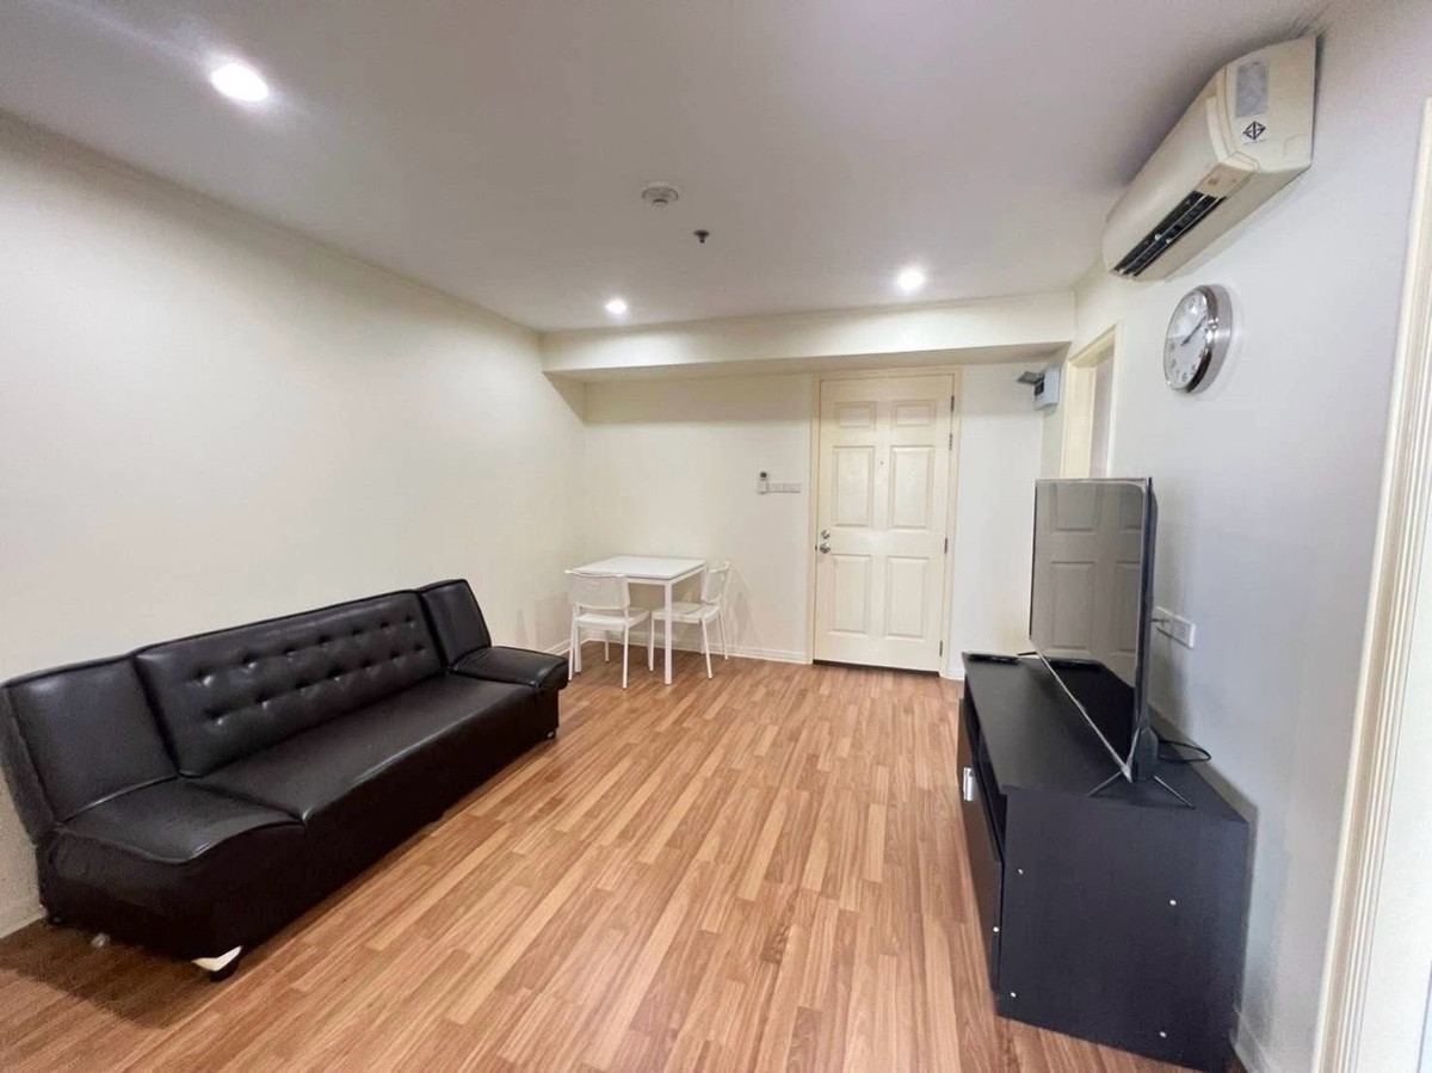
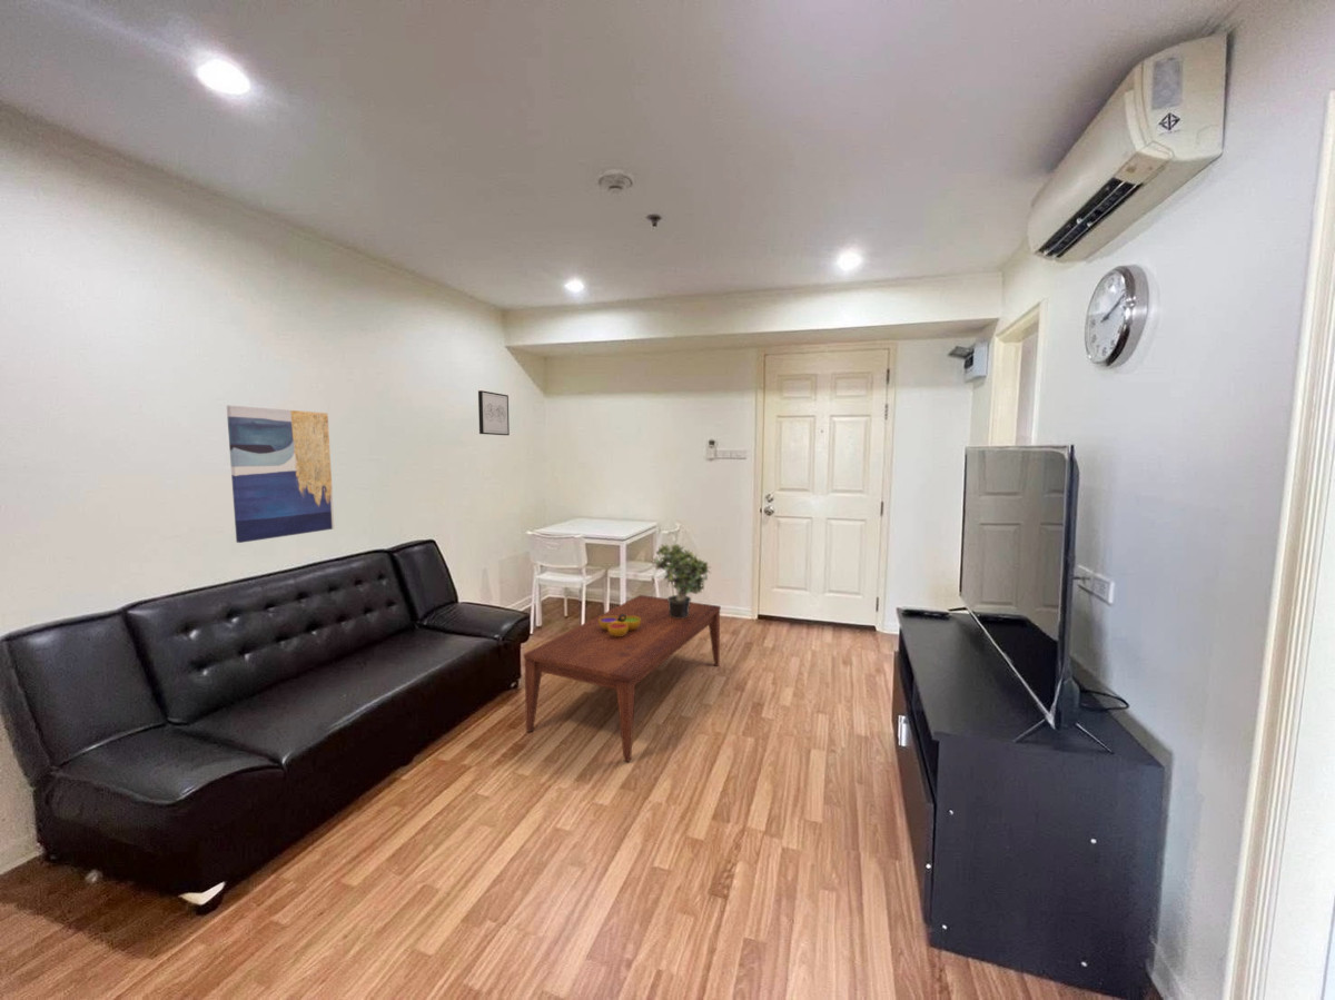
+ coffee table [523,594,722,763]
+ decorative bowl [600,614,641,636]
+ wall art [477,389,511,436]
+ wall art [226,405,335,544]
+ potted plant [652,543,712,618]
